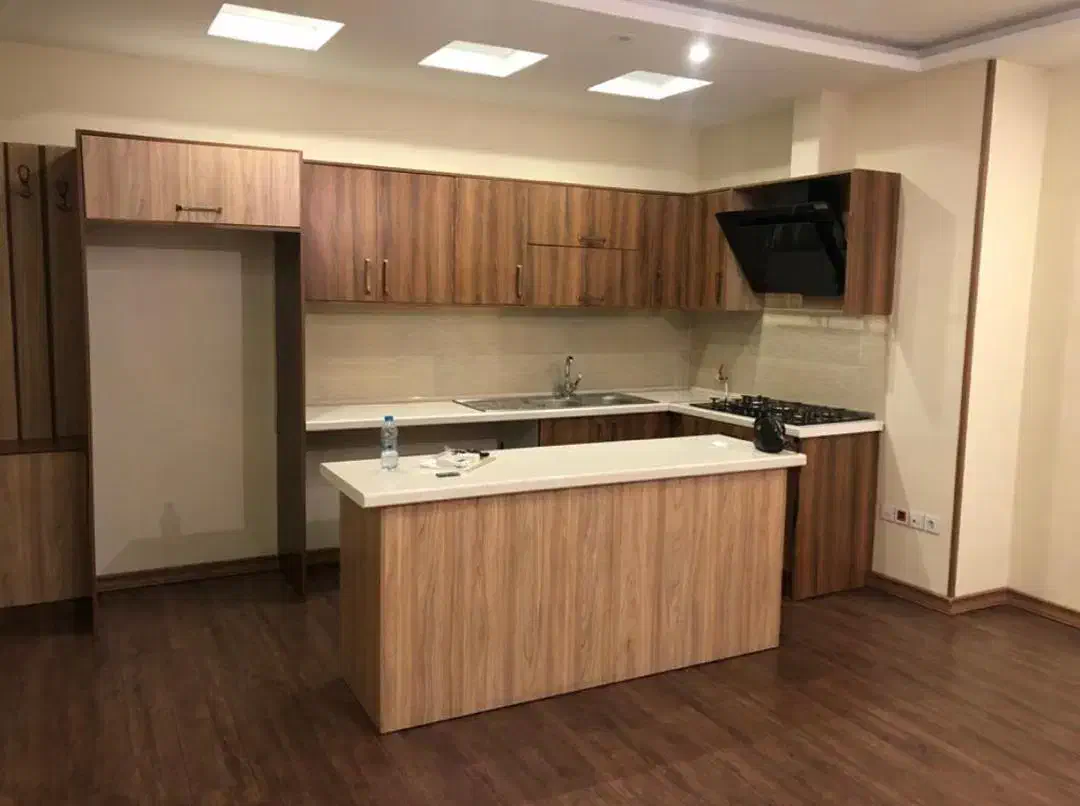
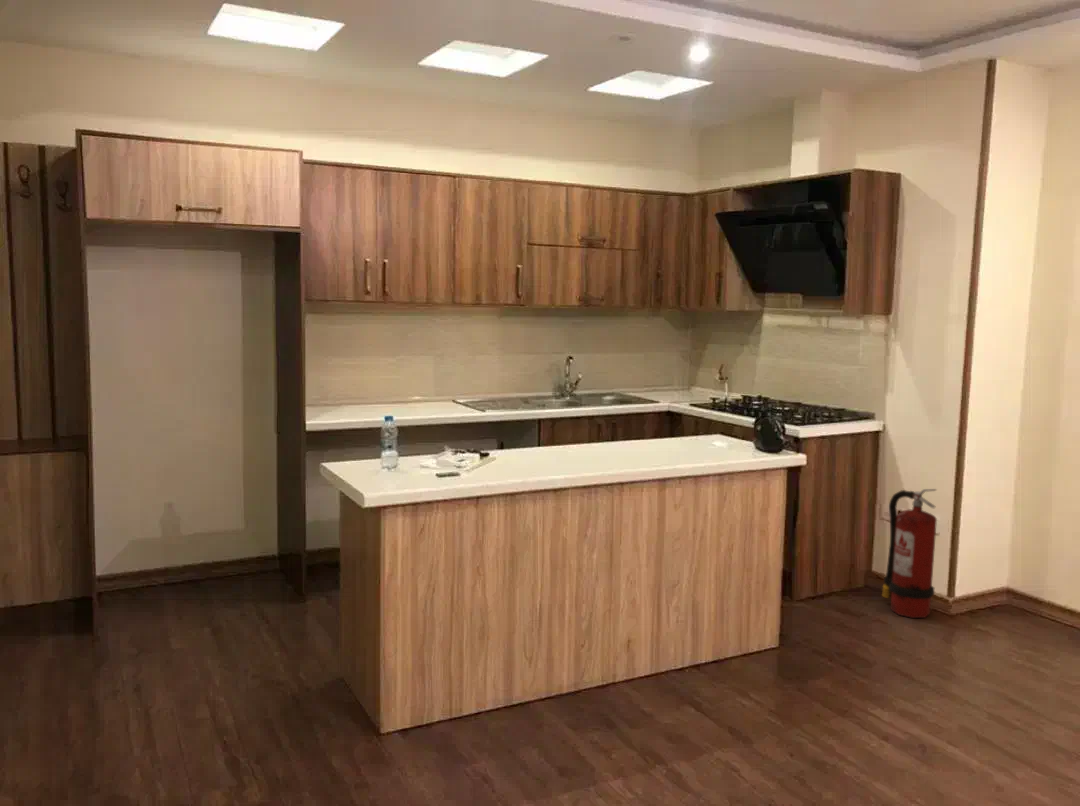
+ fire extinguisher [881,488,938,619]
